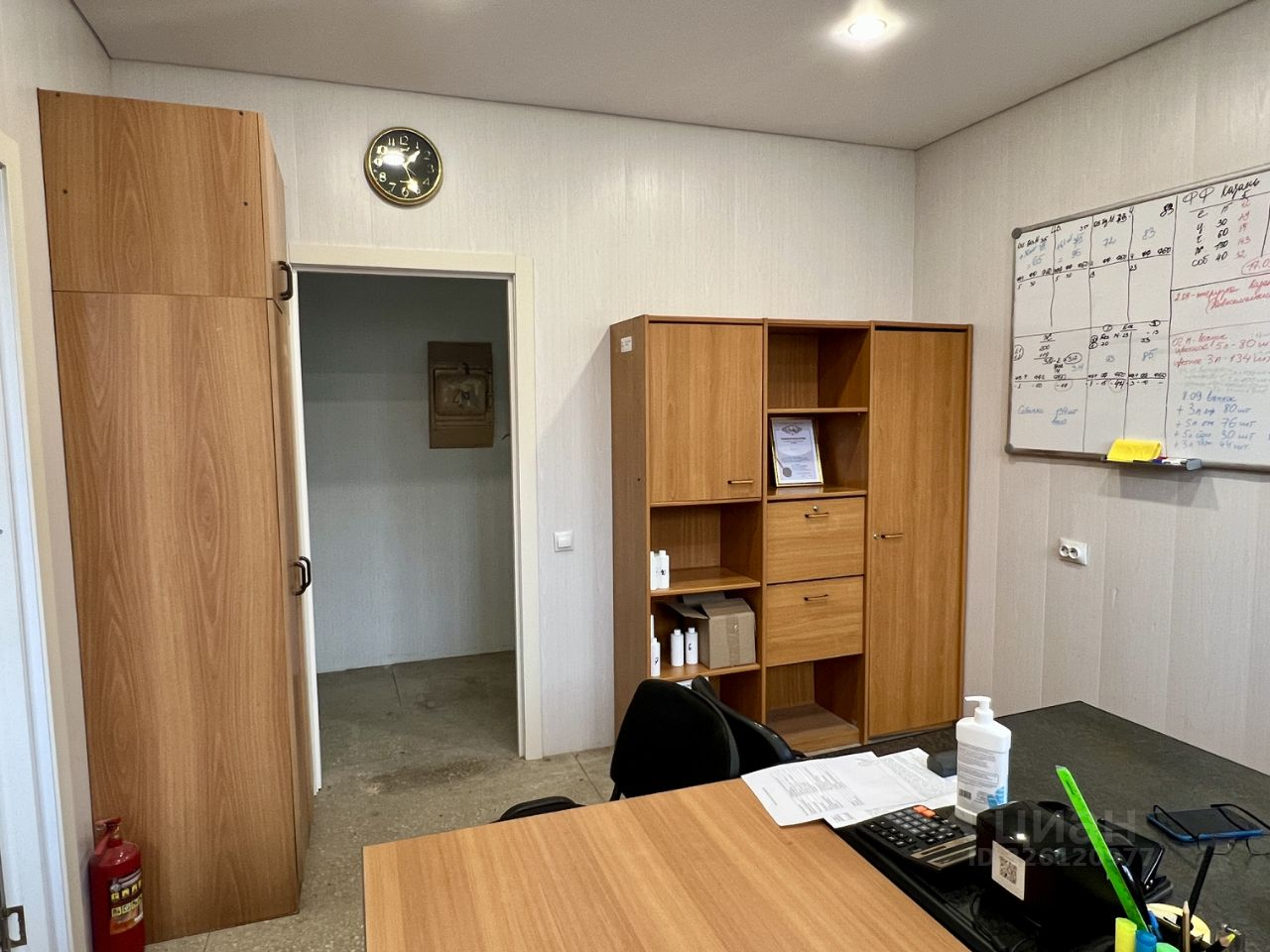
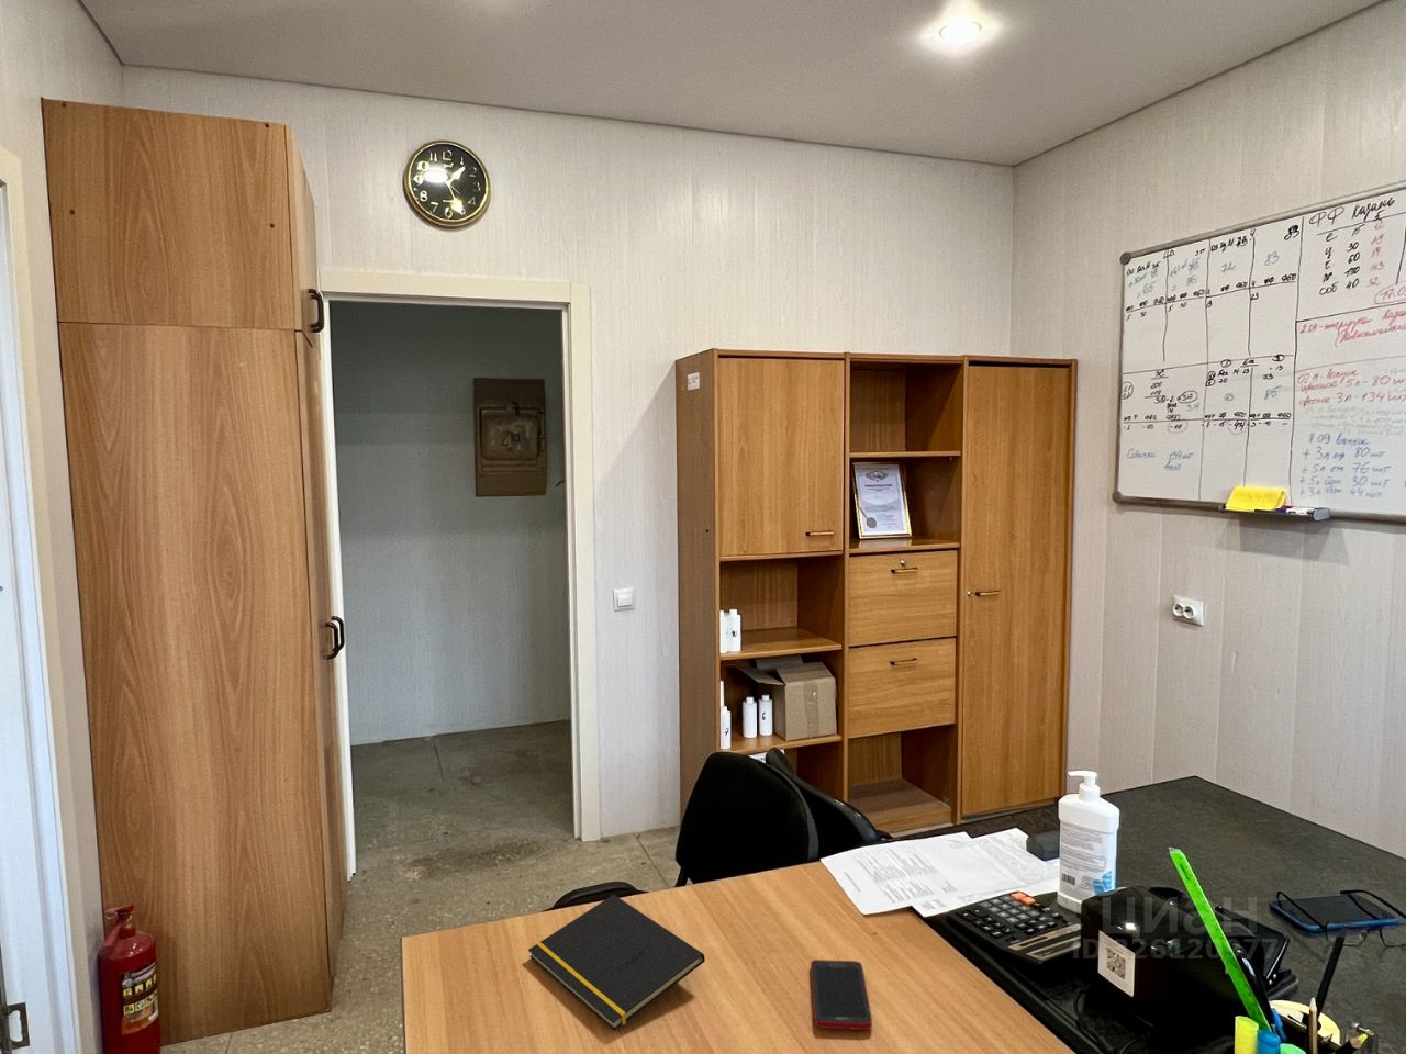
+ notepad [527,893,706,1032]
+ cell phone [809,959,873,1031]
